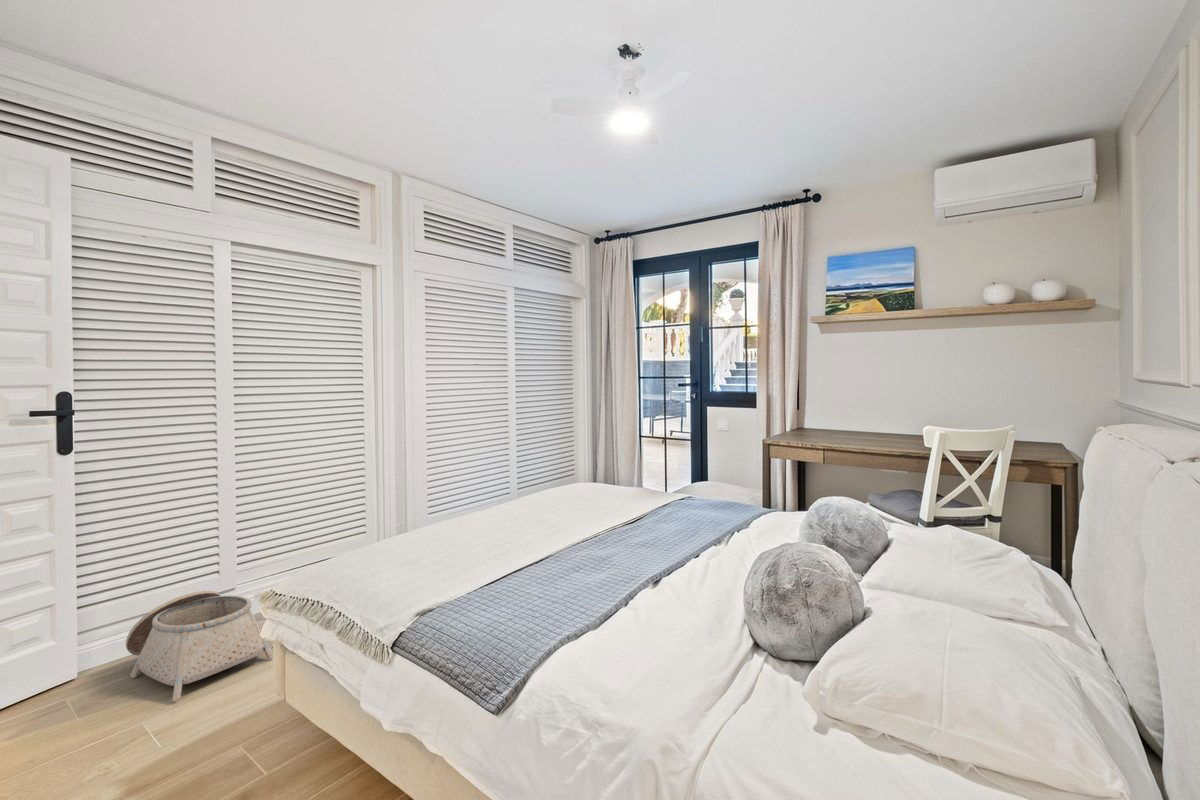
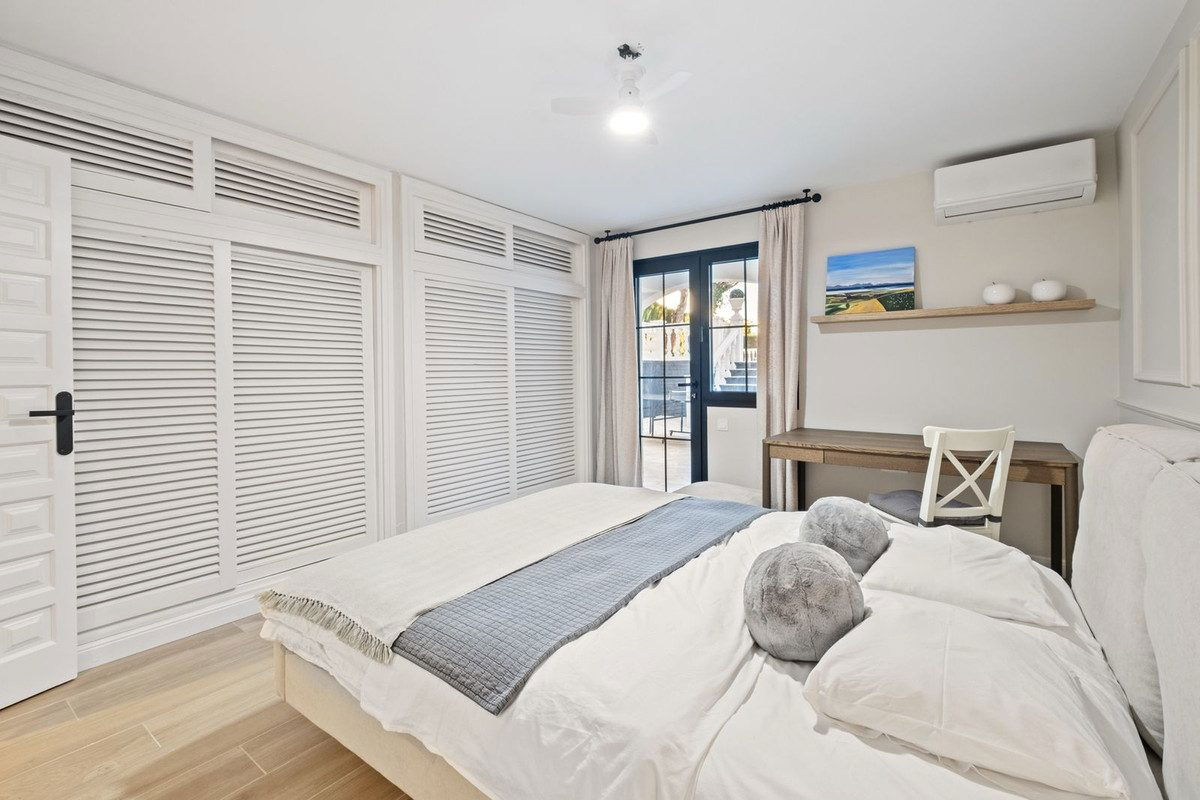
- basket [125,590,274,700]
